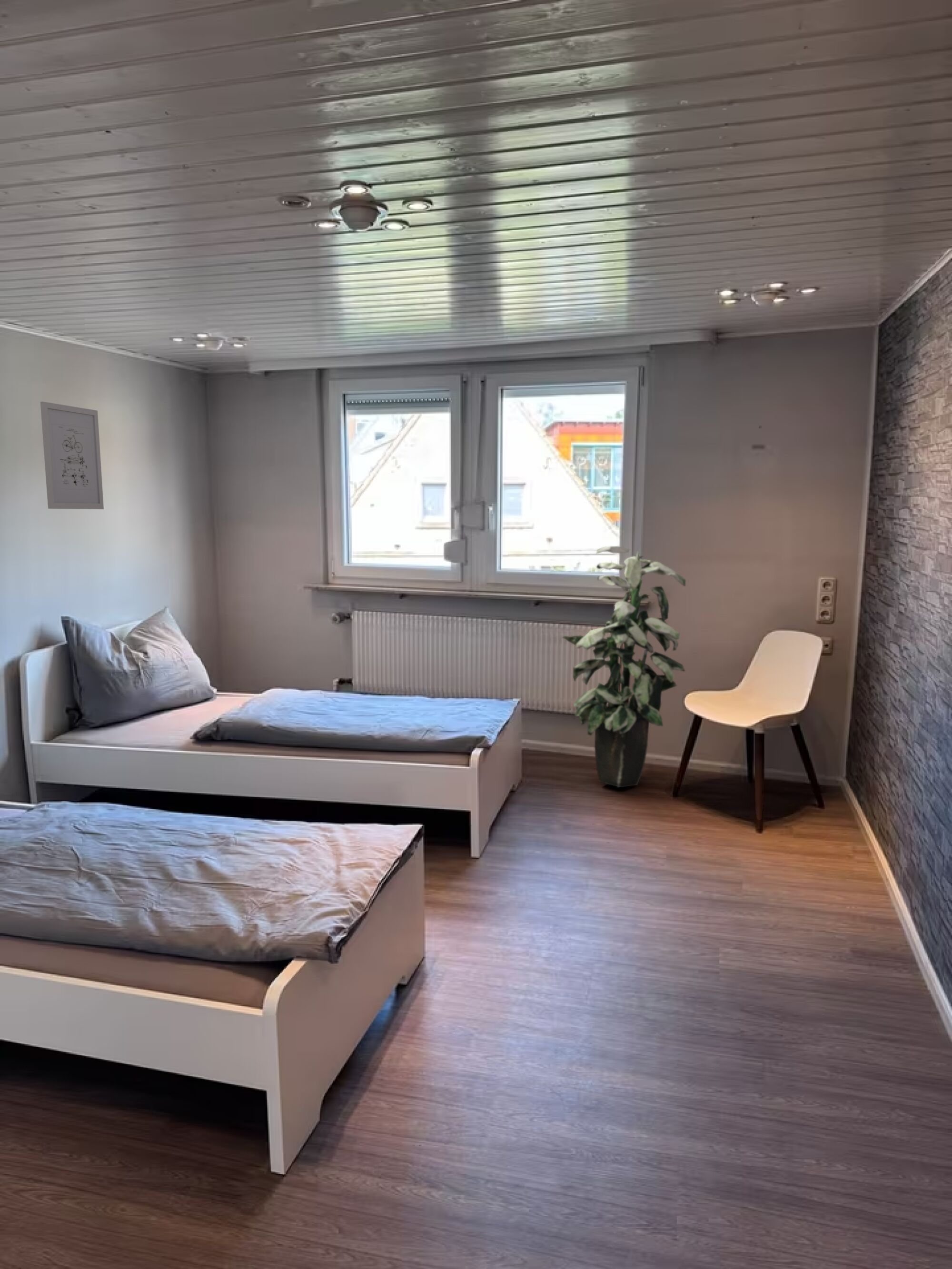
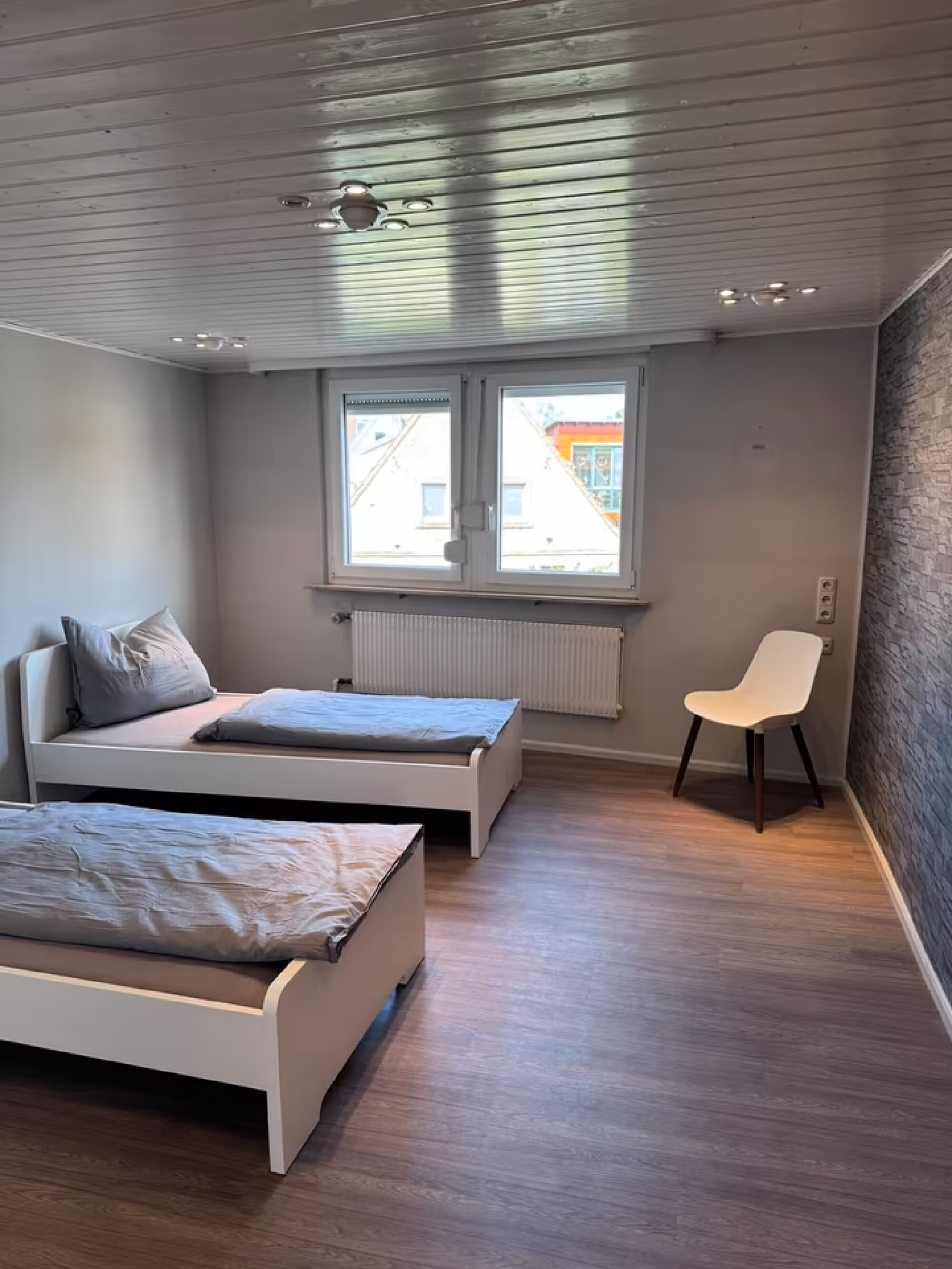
- indoor plant [561,545,686,788]
- wall art [40,401,104,510]
